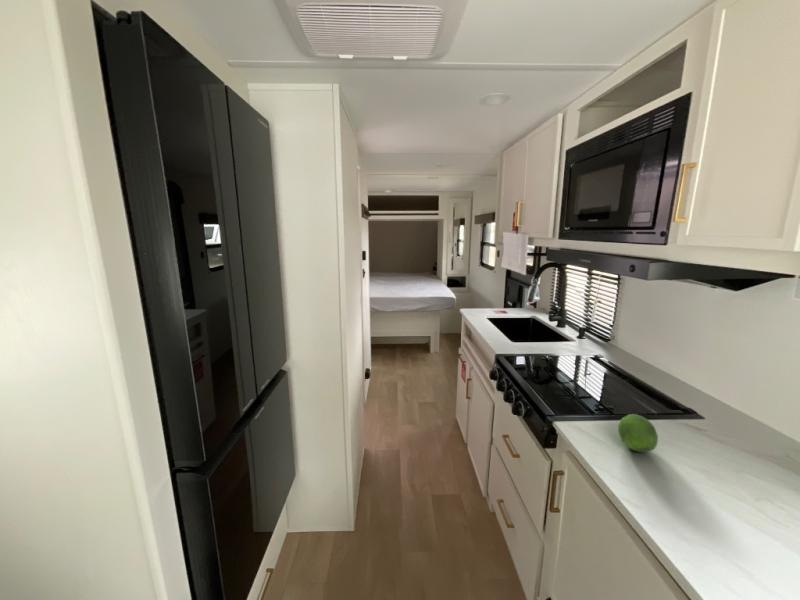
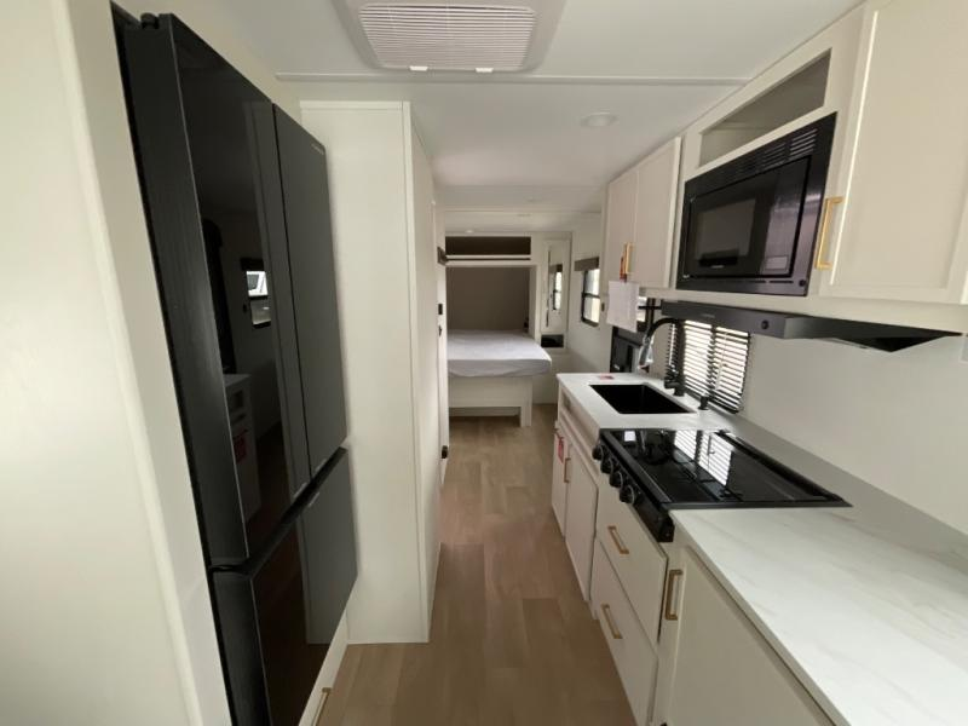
- fruit [617,413,659,453]
